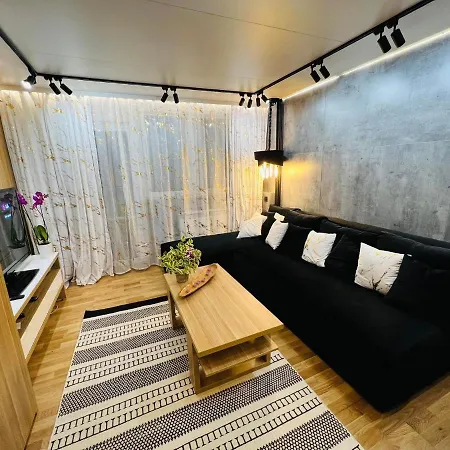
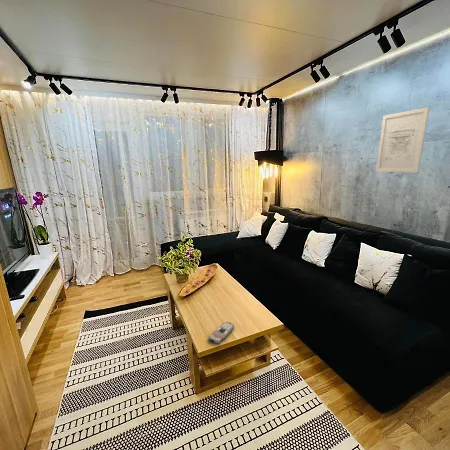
+ remote control [207,321,235,345]
+ wall art [375,106,431,173]
